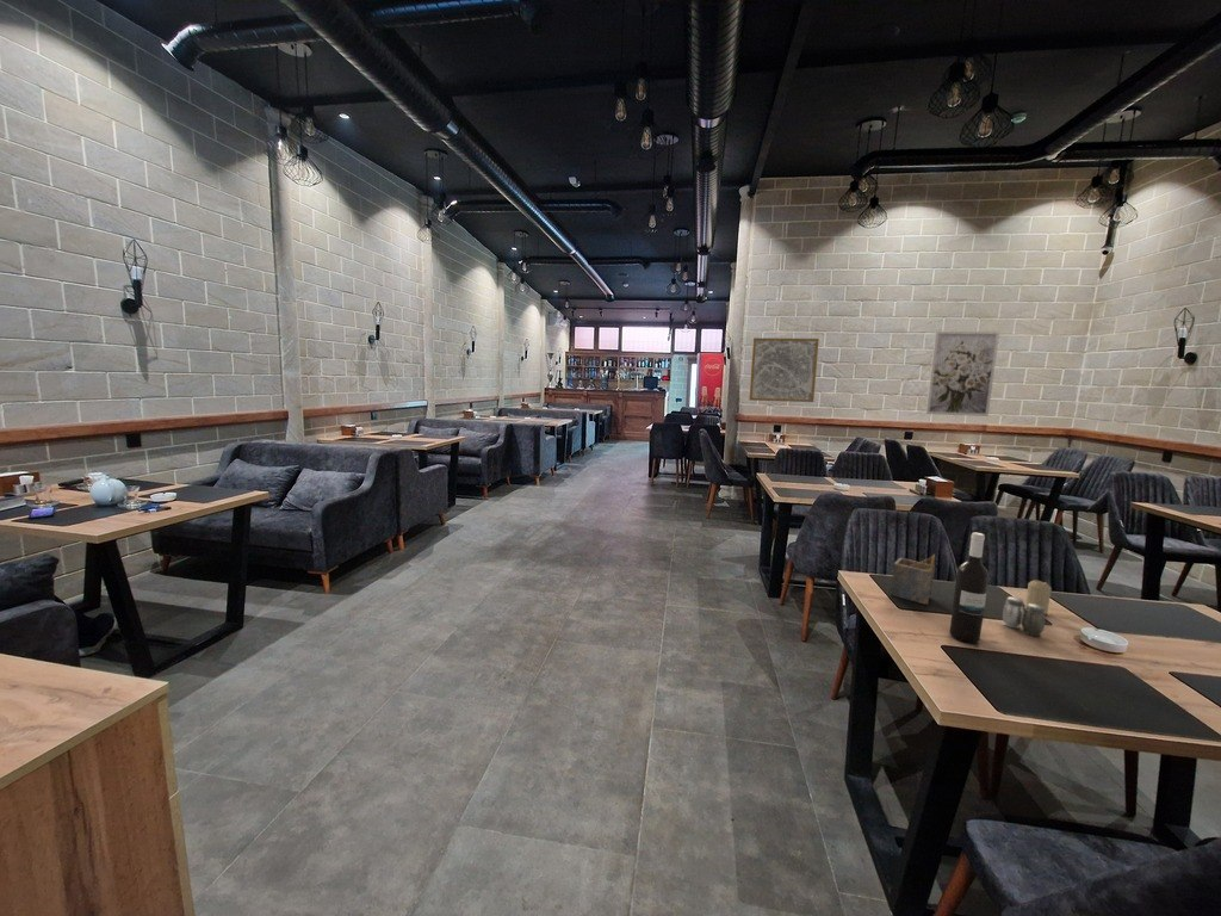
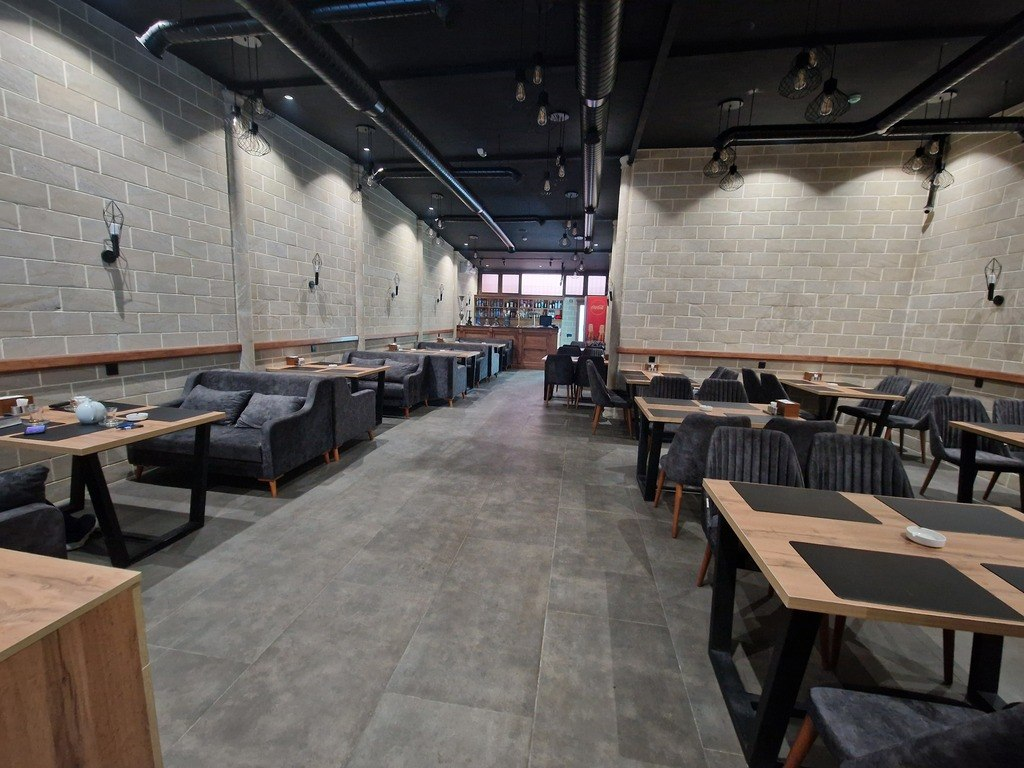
- salt and pepper shaker [1002,595,1046,637]
- napkin holder [890,553,936,606]
- wall art [748,336,820,403]
- wall art [925,330,1000,417]
- candle [1024,578,1053,615]
- wine bottle [948,531,990,644]
